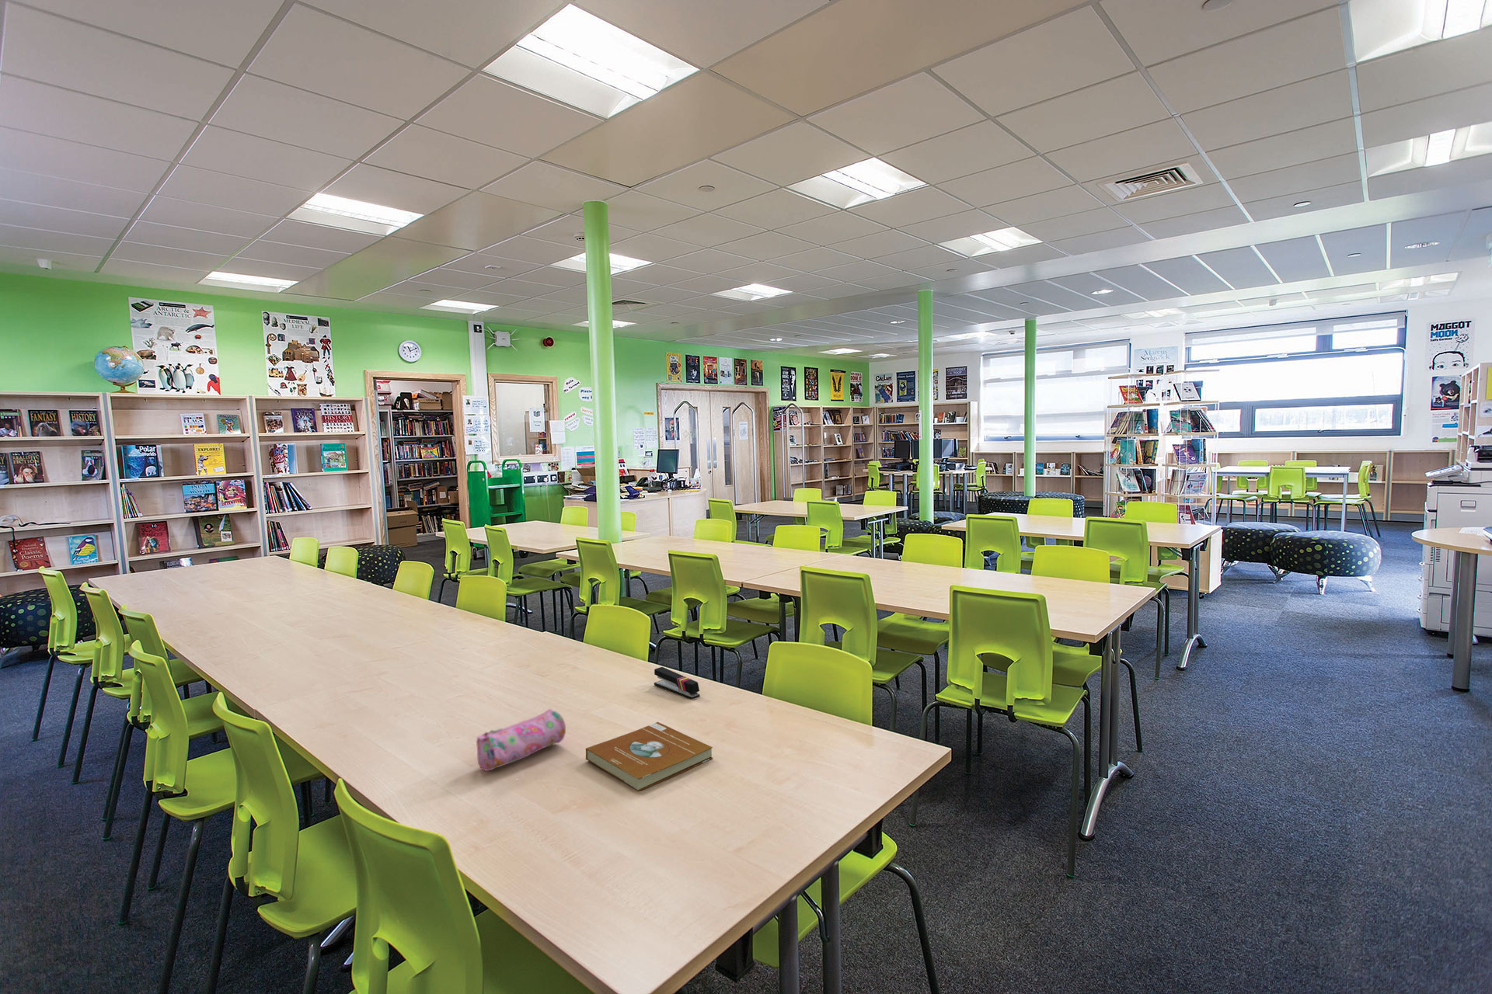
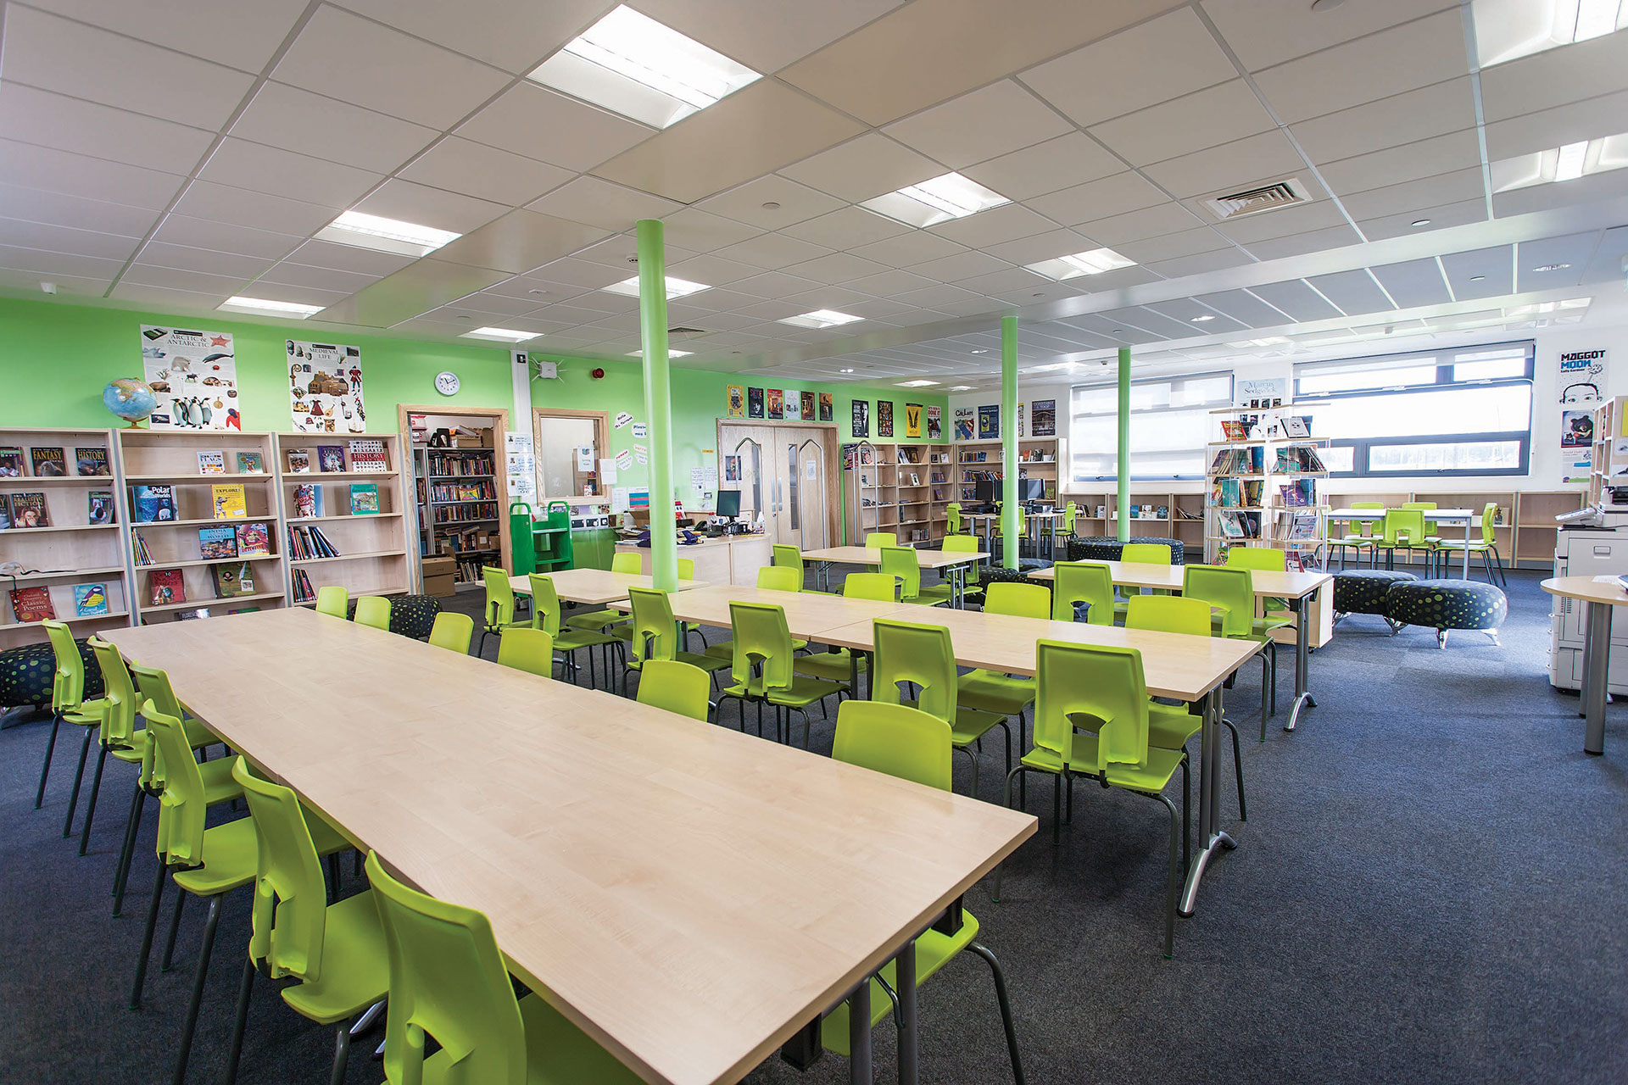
- stapler [654,667,700,700]
- book [585,721,714,792]
- pencil case [475,708,566,772]
